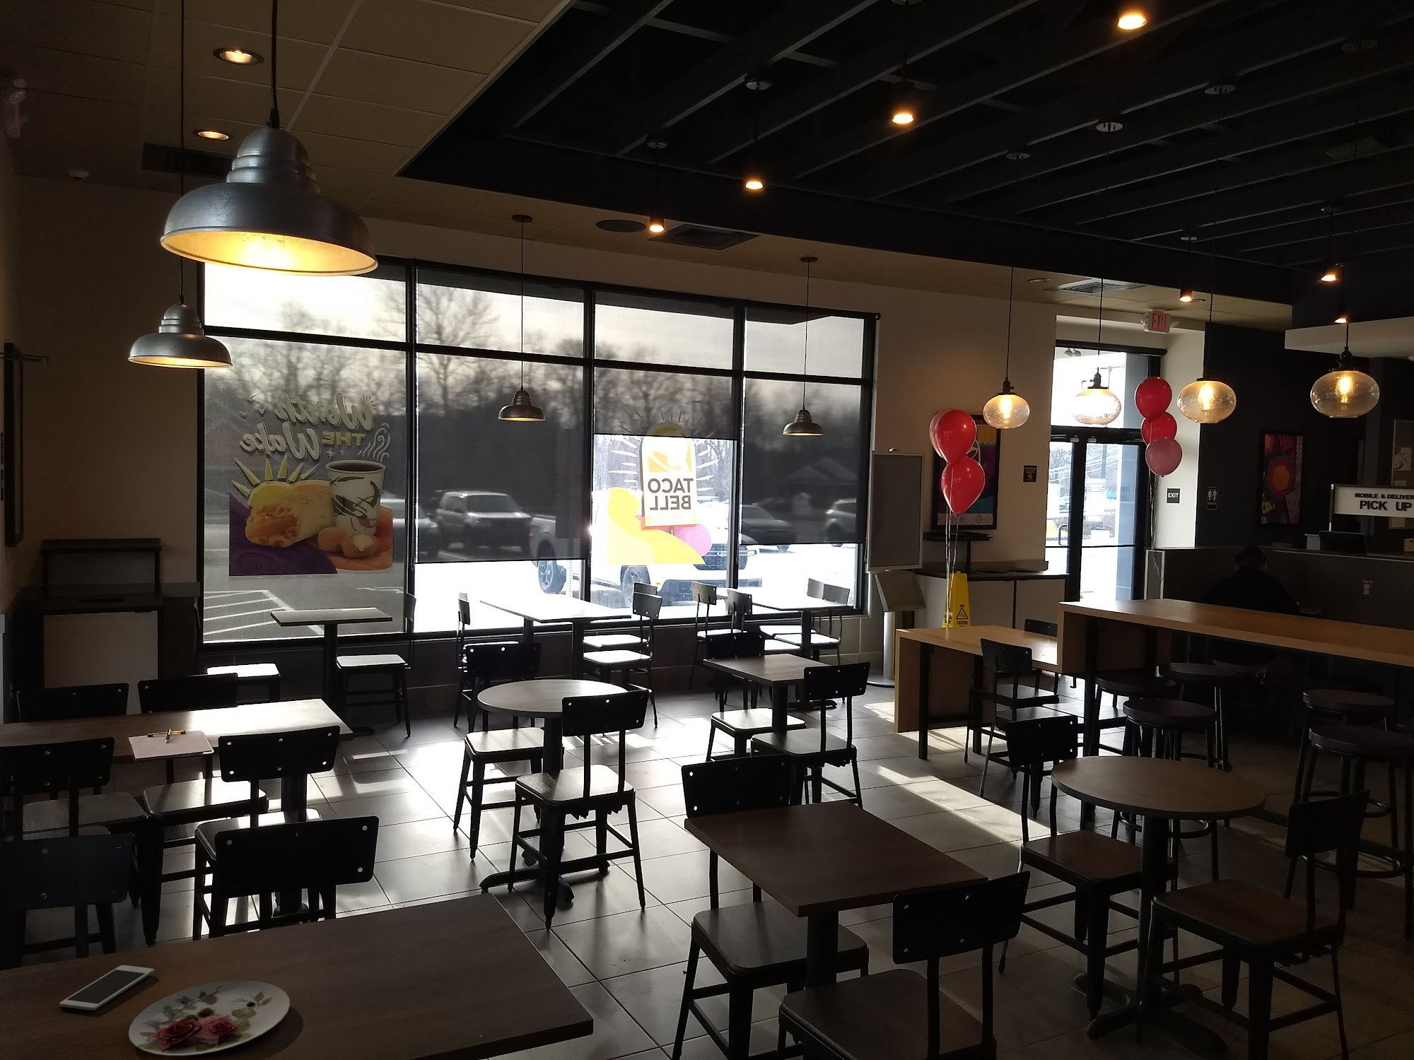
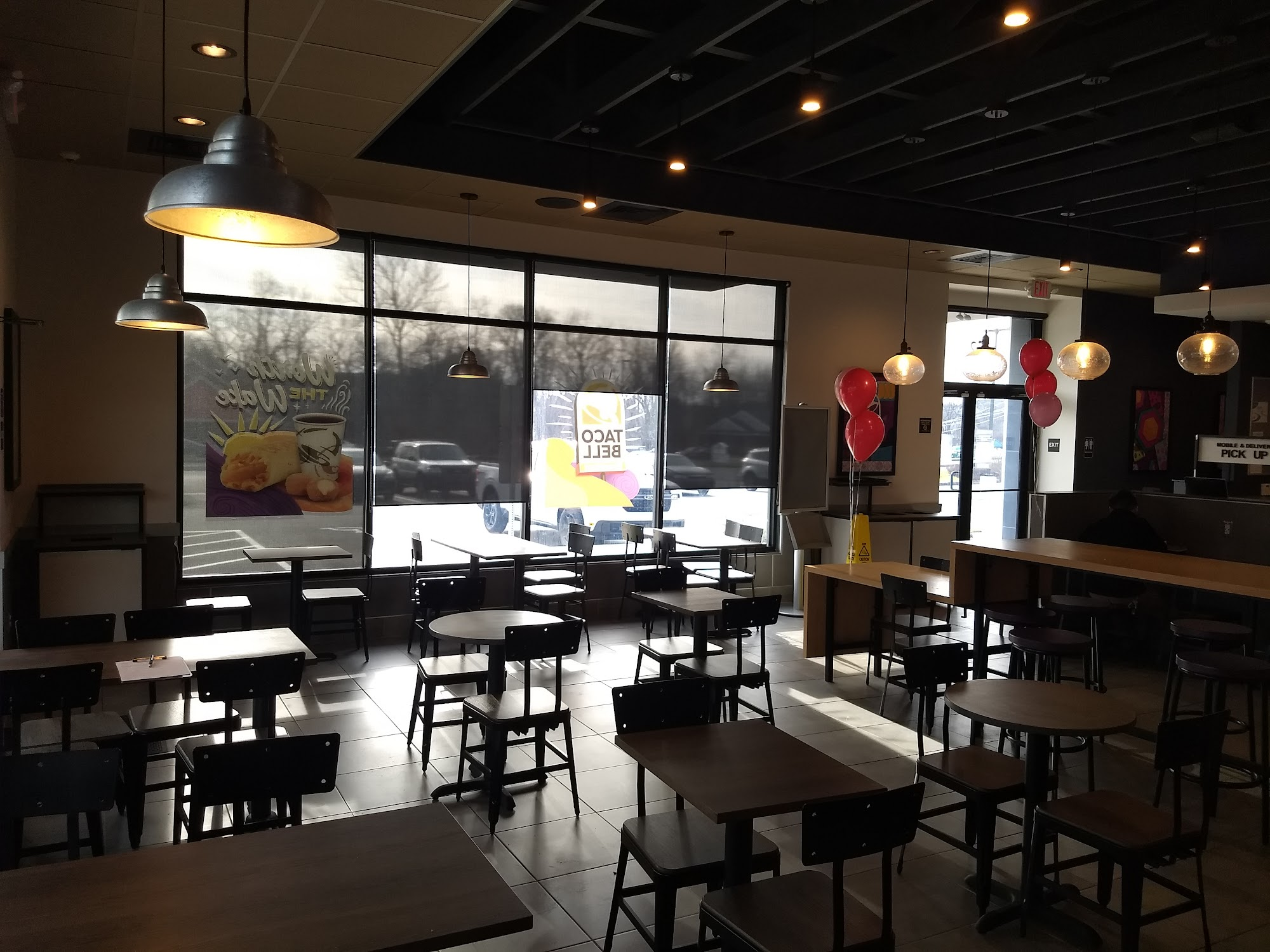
- plate [128,980,291,1057]
- cell phone [59,964,155,1011]
